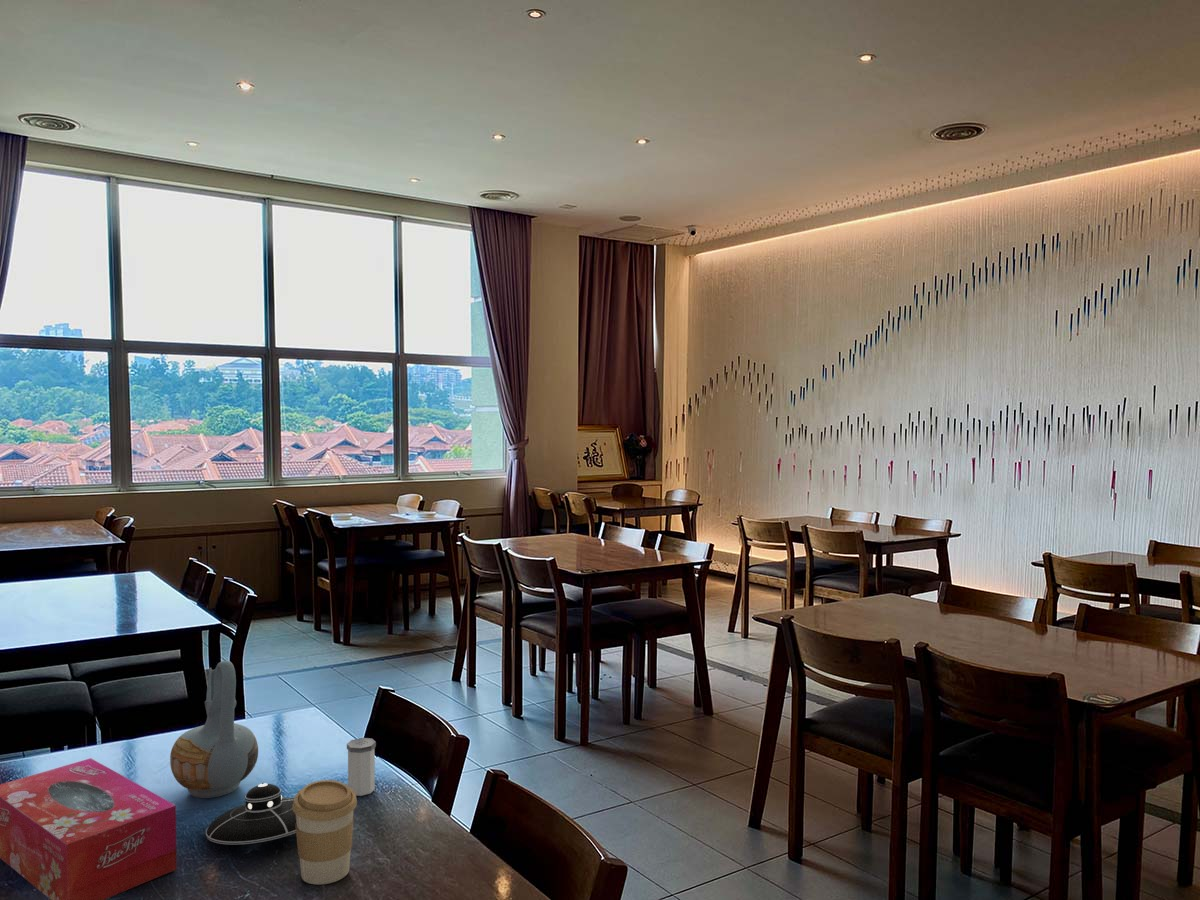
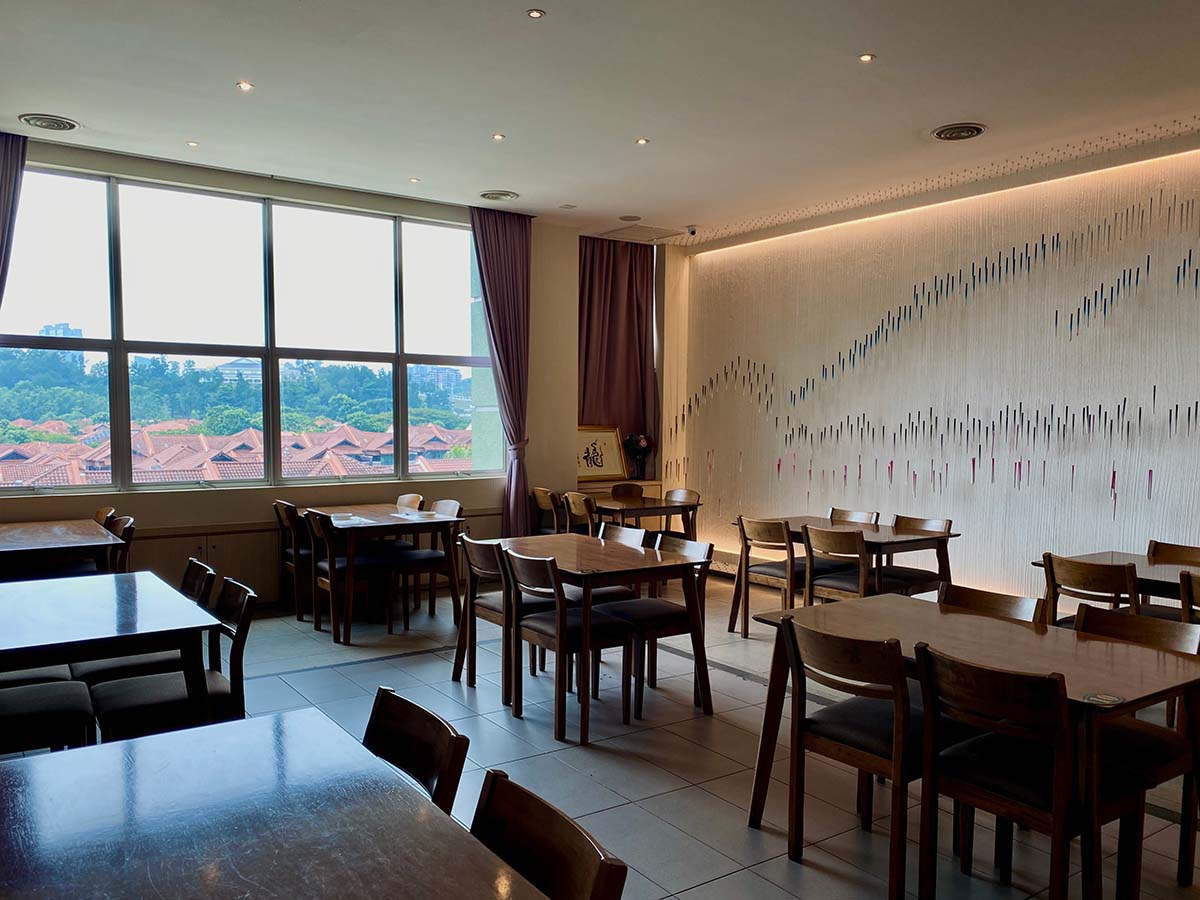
- salt shaker [346,737,377,797]
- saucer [205,782,297,845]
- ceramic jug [169,660,259,799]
- coffee cup [292,779,358,885]
- tissue box [0,757,178,900]
